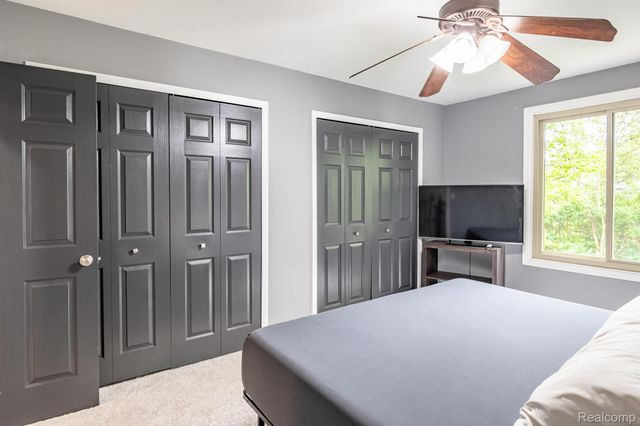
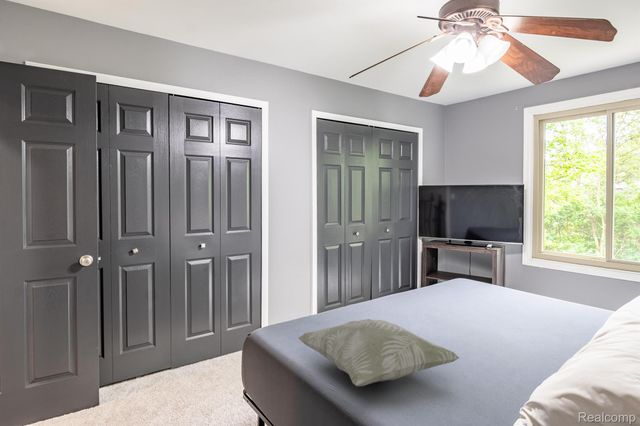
+ decorative pillow [297,318,460,387]
